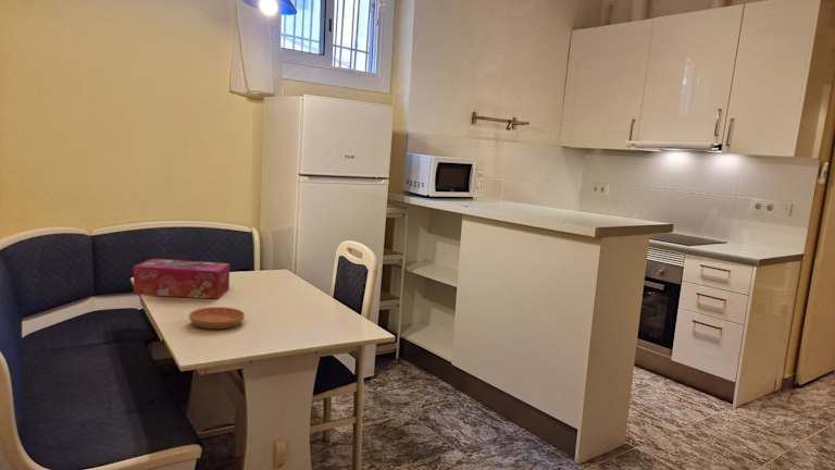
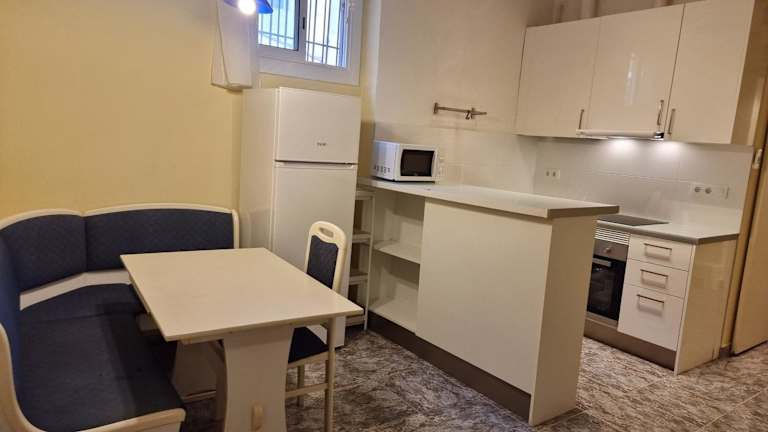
- tissue box [133,258,230,300]
- saucer [188,306,246,330]
